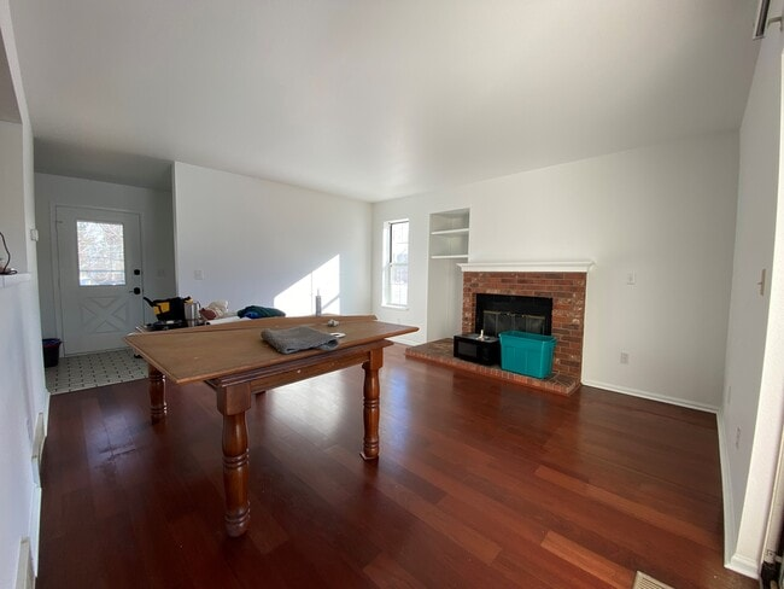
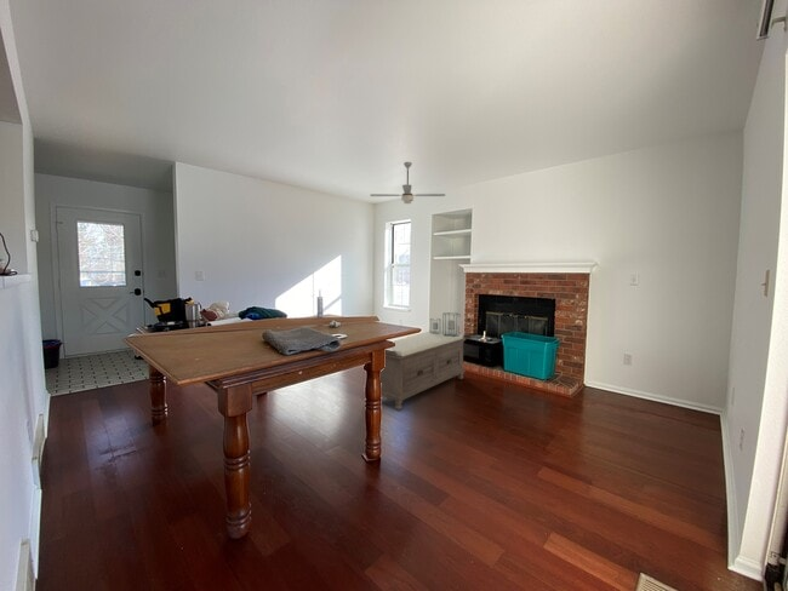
+ lantern [429,311,461,337]
+ ceiling fan [369,161,446,205]
+ bench [381,329,467,412]
